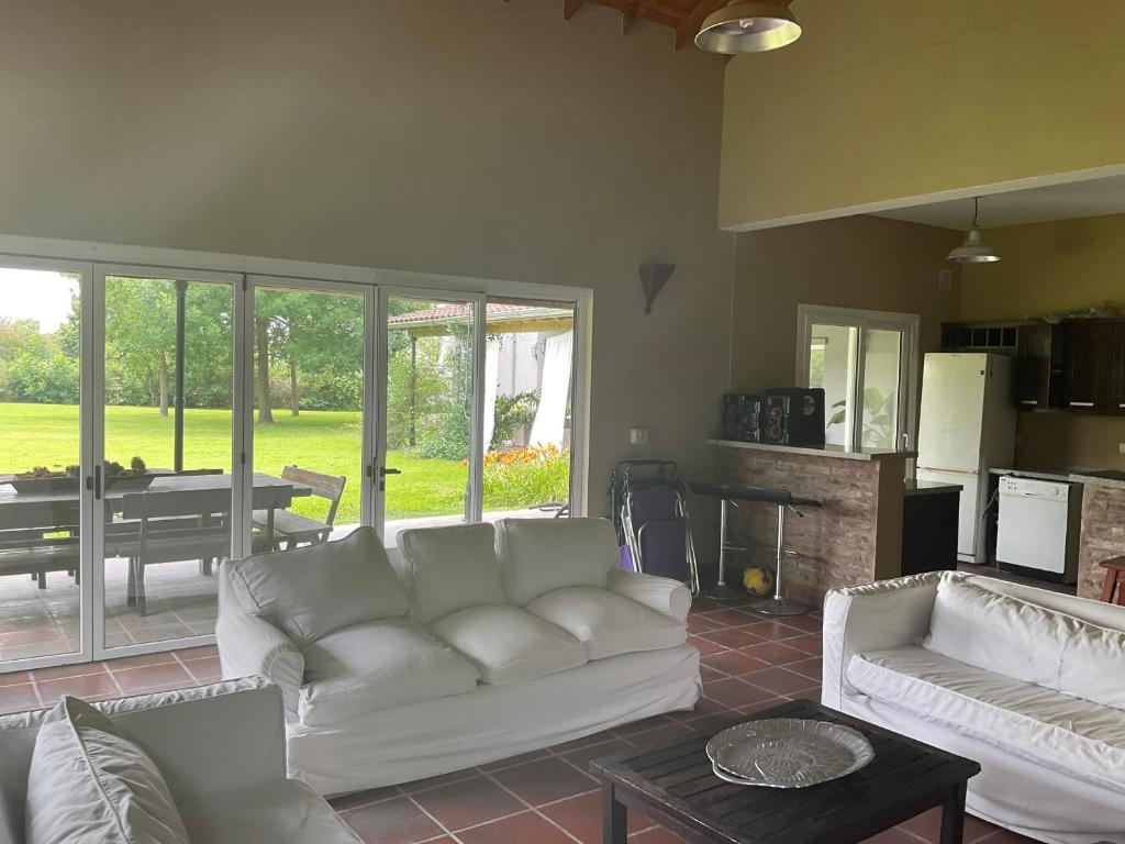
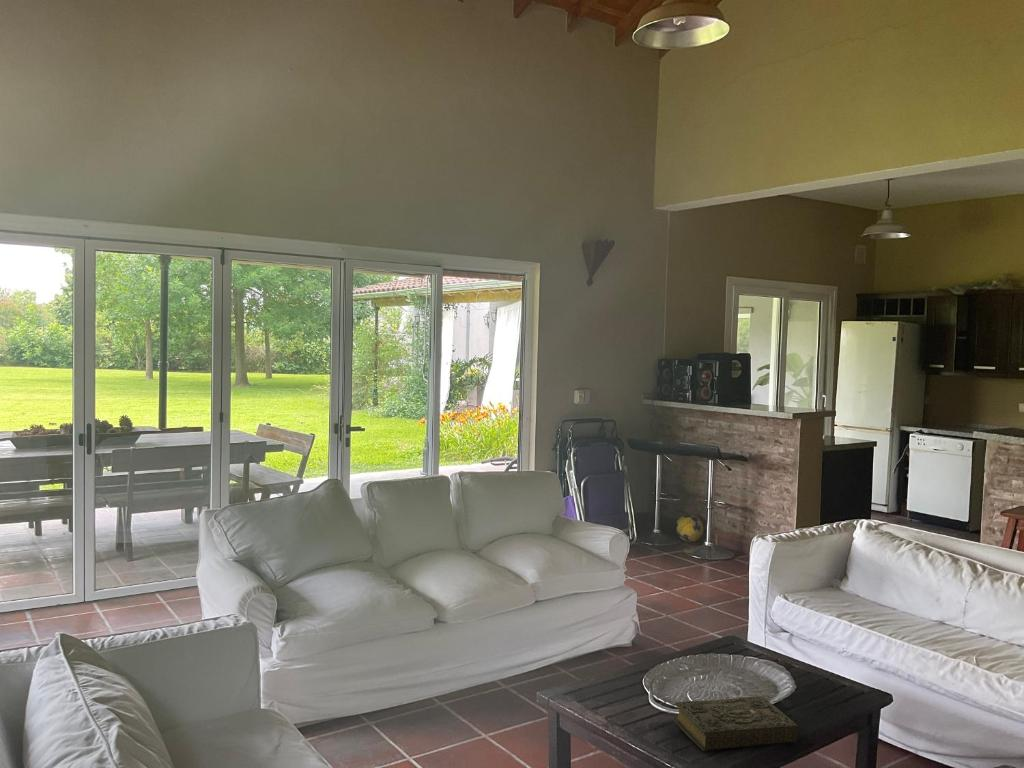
+ book [671,695,799,752]
